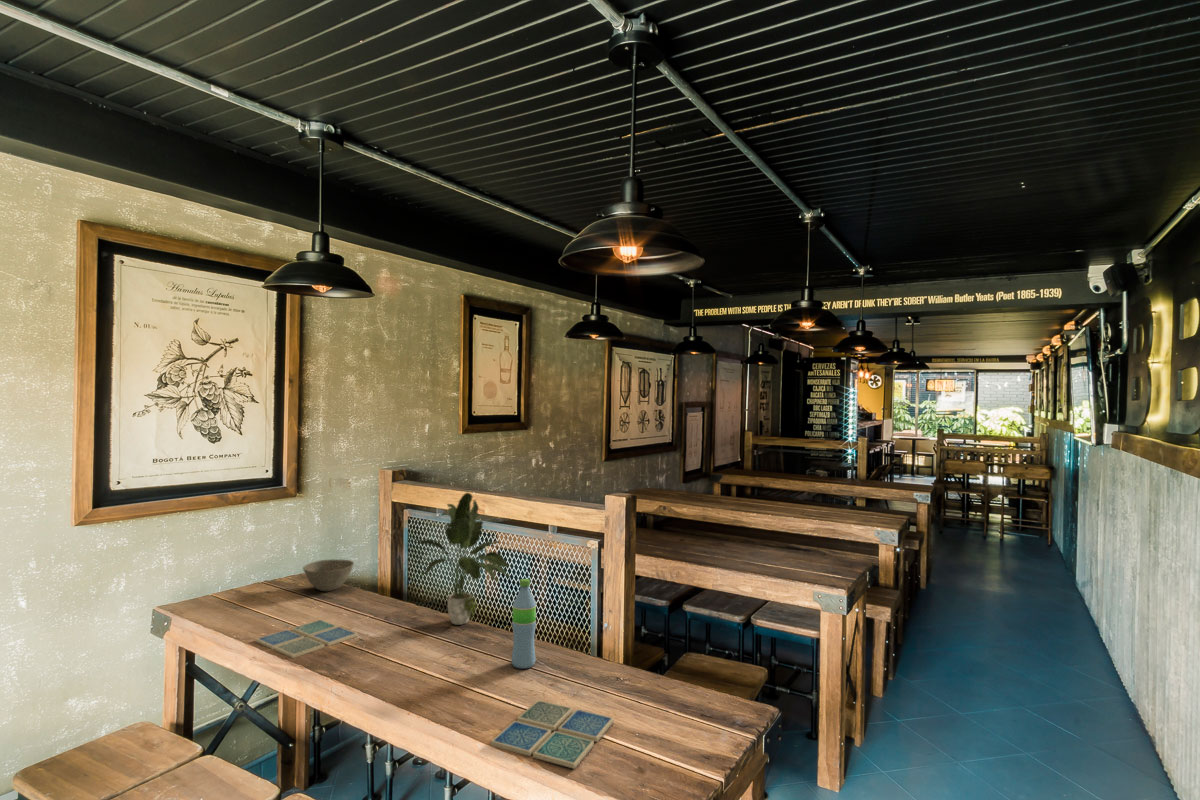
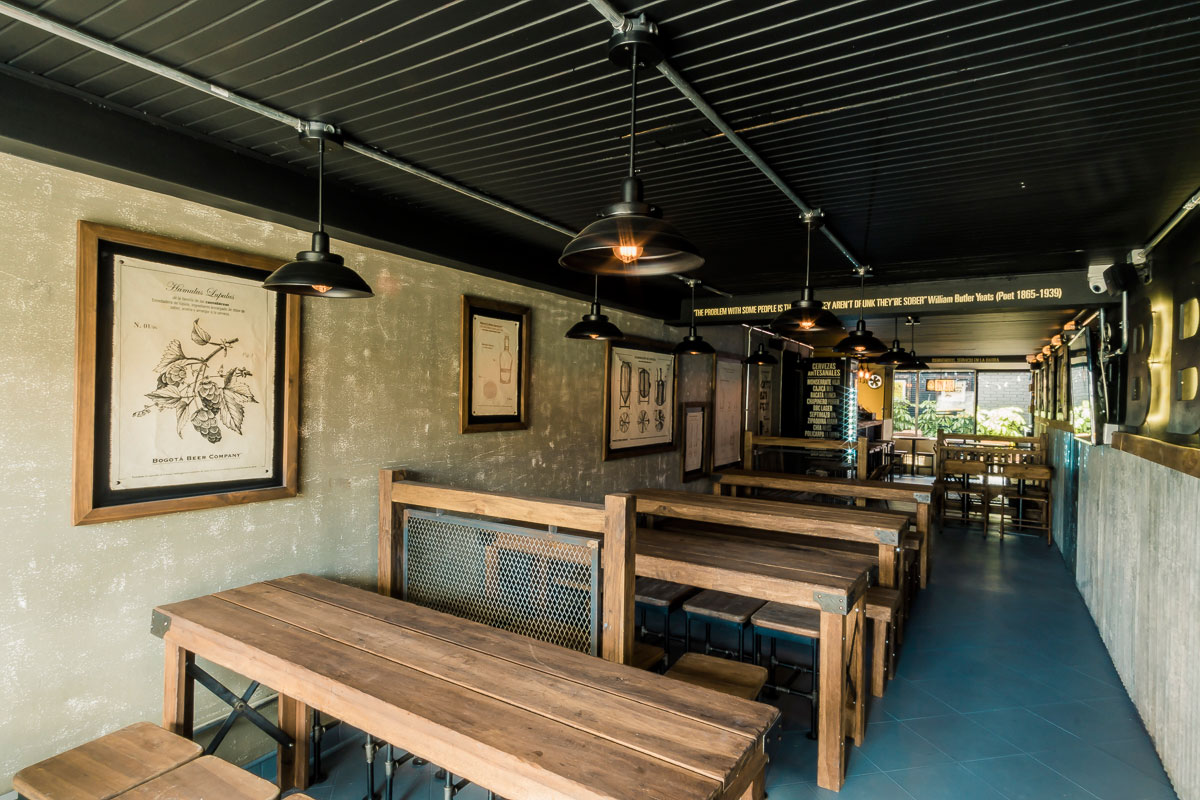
- drink coaster [490,699,615,770]
- potted plant [413,491,511,626]
- water bottle [511,578,537,670]
- drink coaster [255,619,359,659]
- bowl [302,558,355,592]
